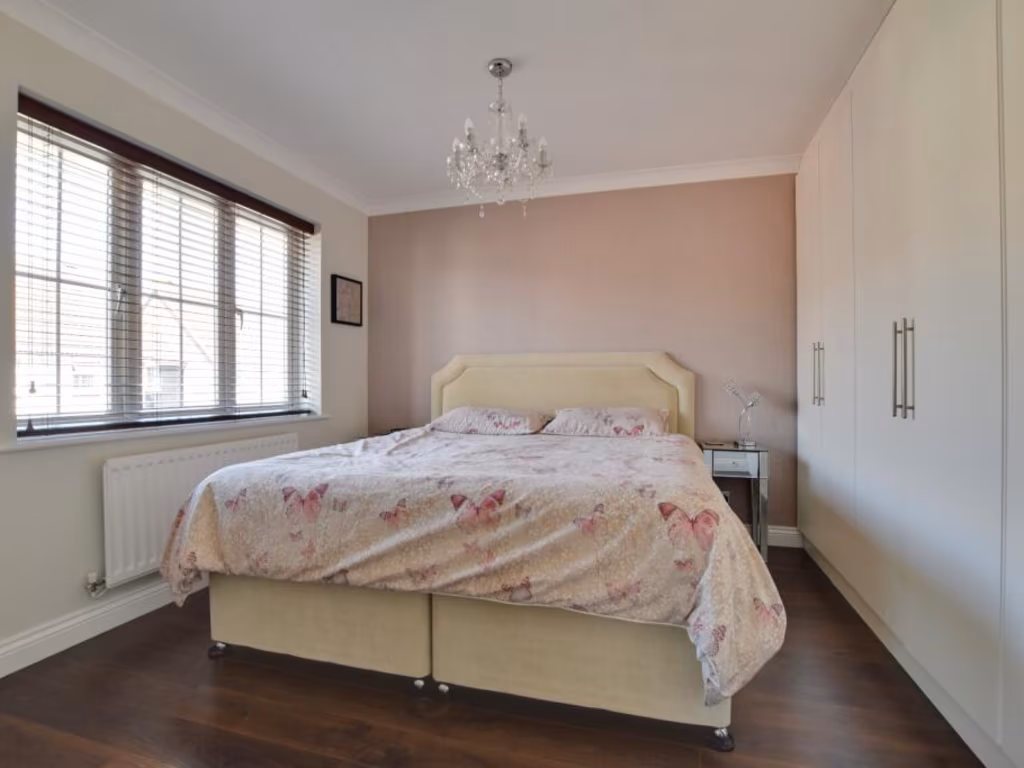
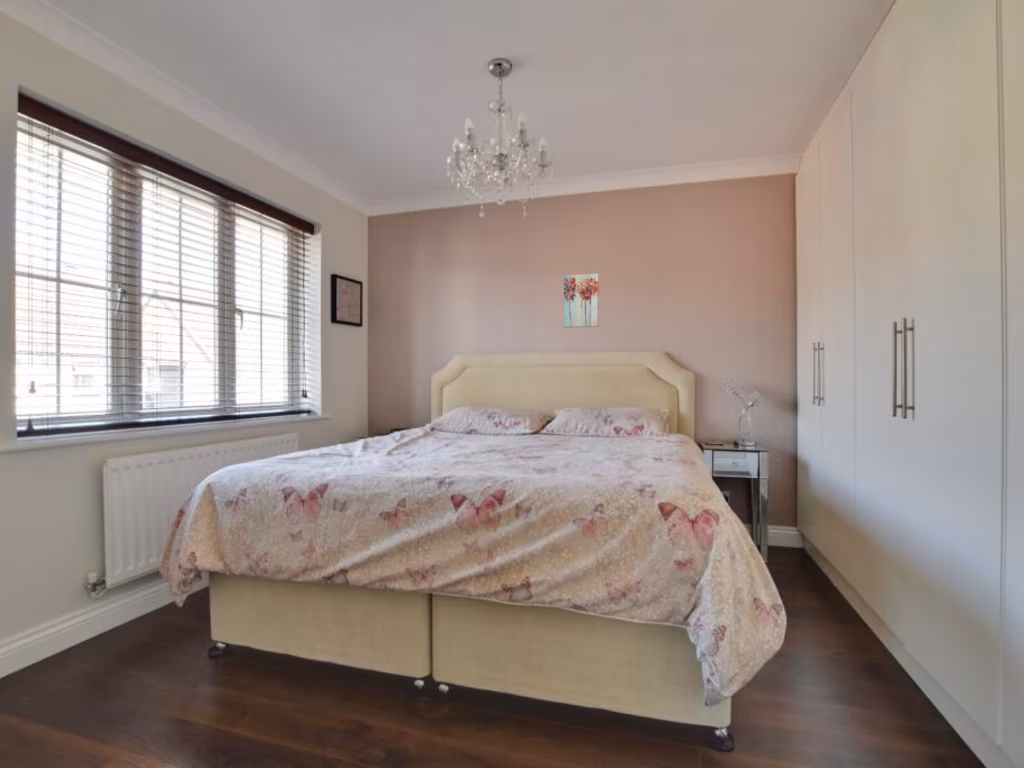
+ wall art [563,273,600,329]
